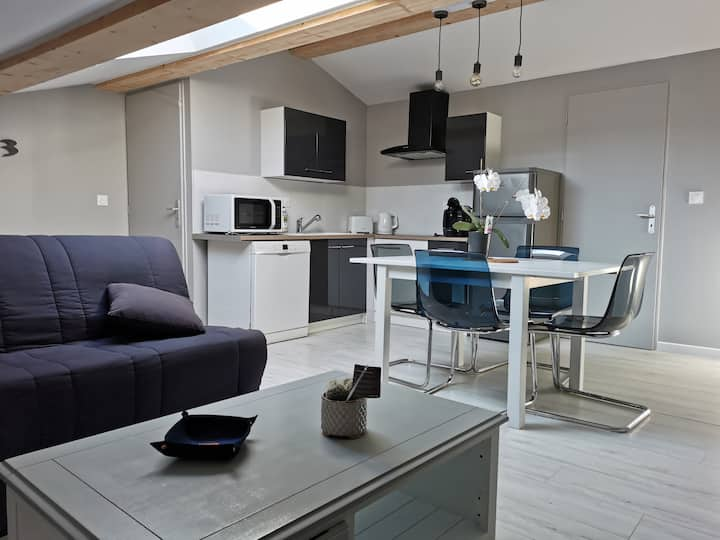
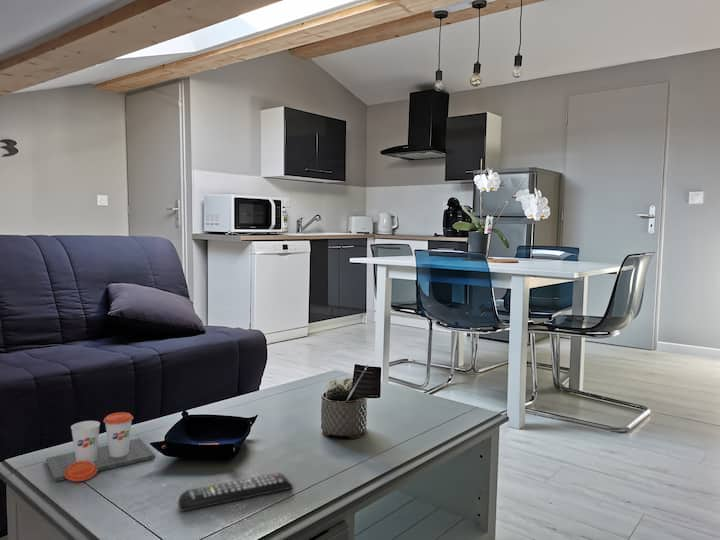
+ cup [45,411,156,483]
+ remote control [177,472,294,512]
